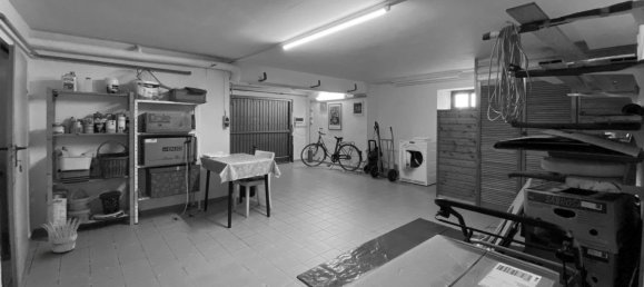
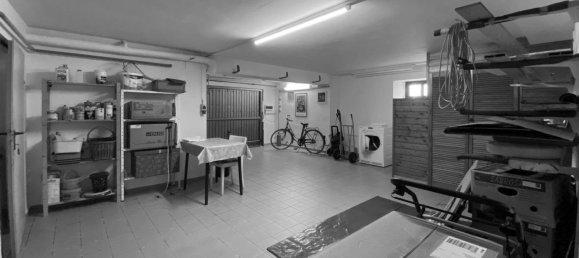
- potted plant [41,216,81,254]
